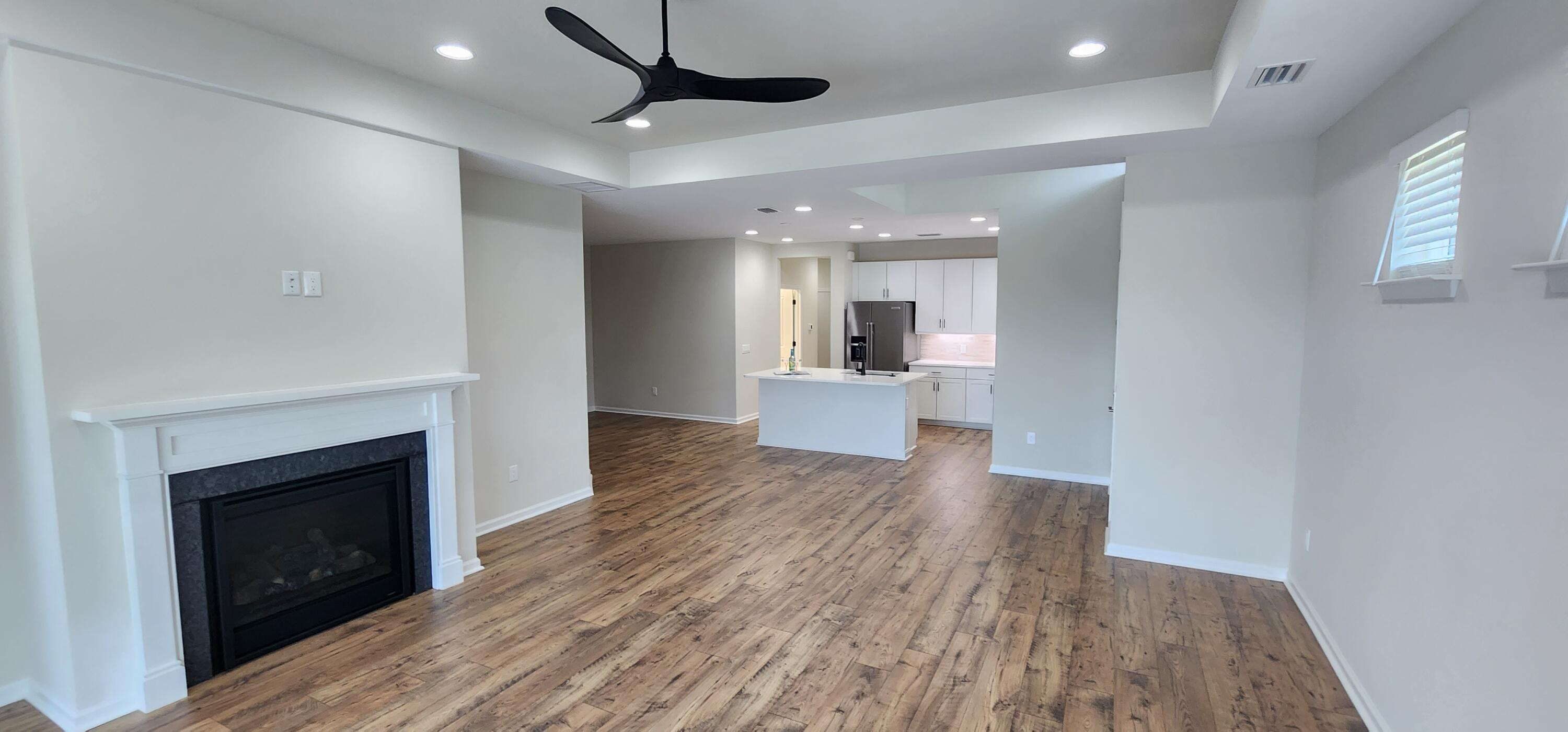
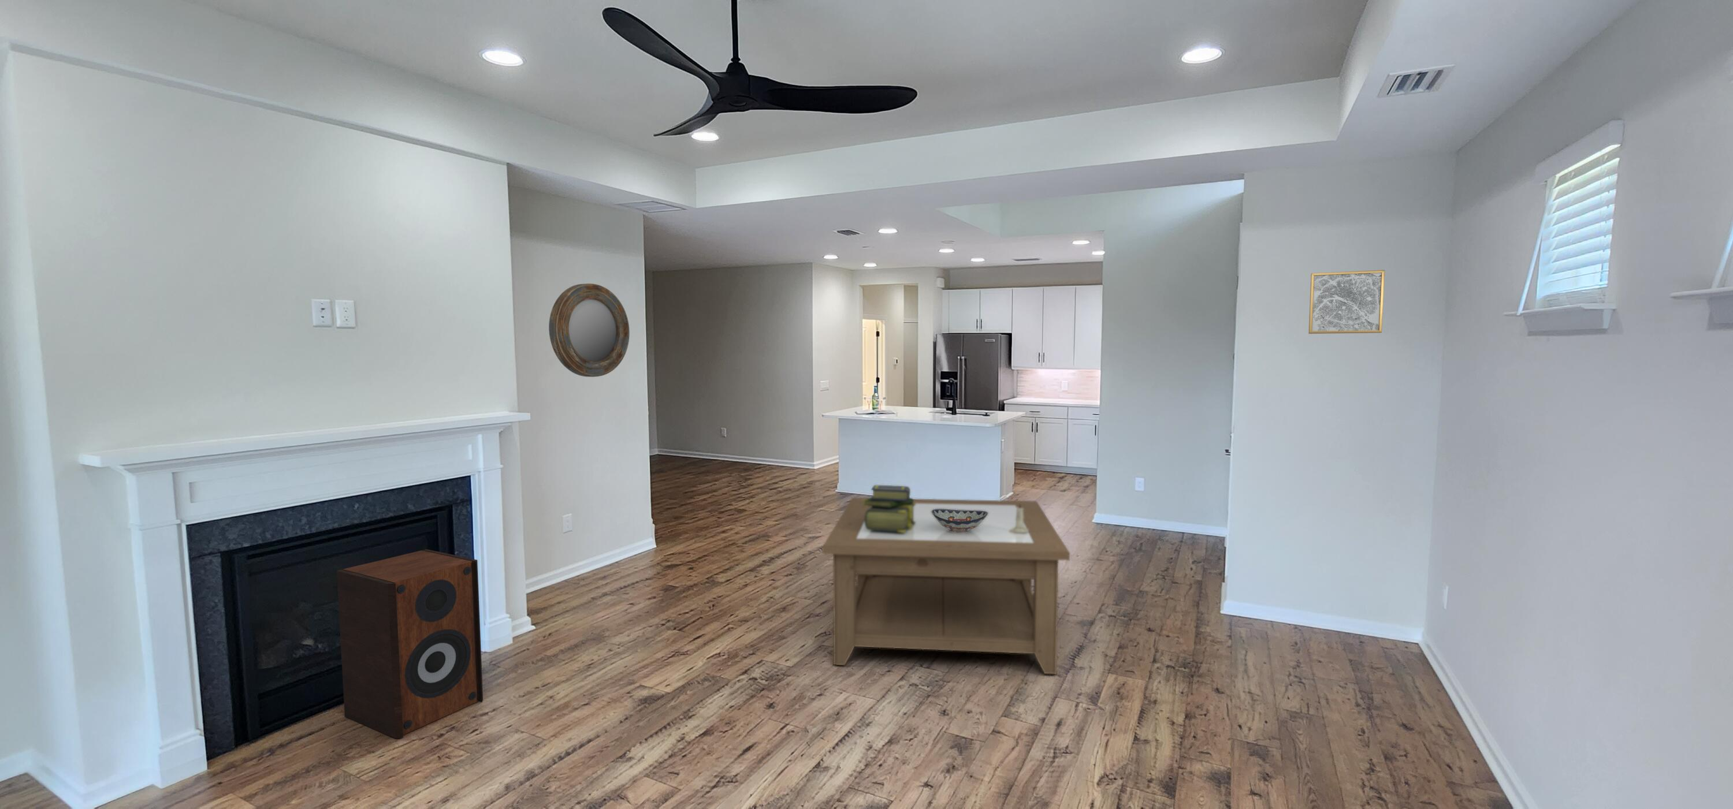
+ decorative bowl [932,508,988,533]
+ stack of books [862,484,915,533]
+ wall art [1307,270,1385,335]
+ coffee table [822,497,1071,675]
+ candle [1009,504,1028,533]
+ speaker [336,548,483,739]
+ home mirror [548,283,630,378]
